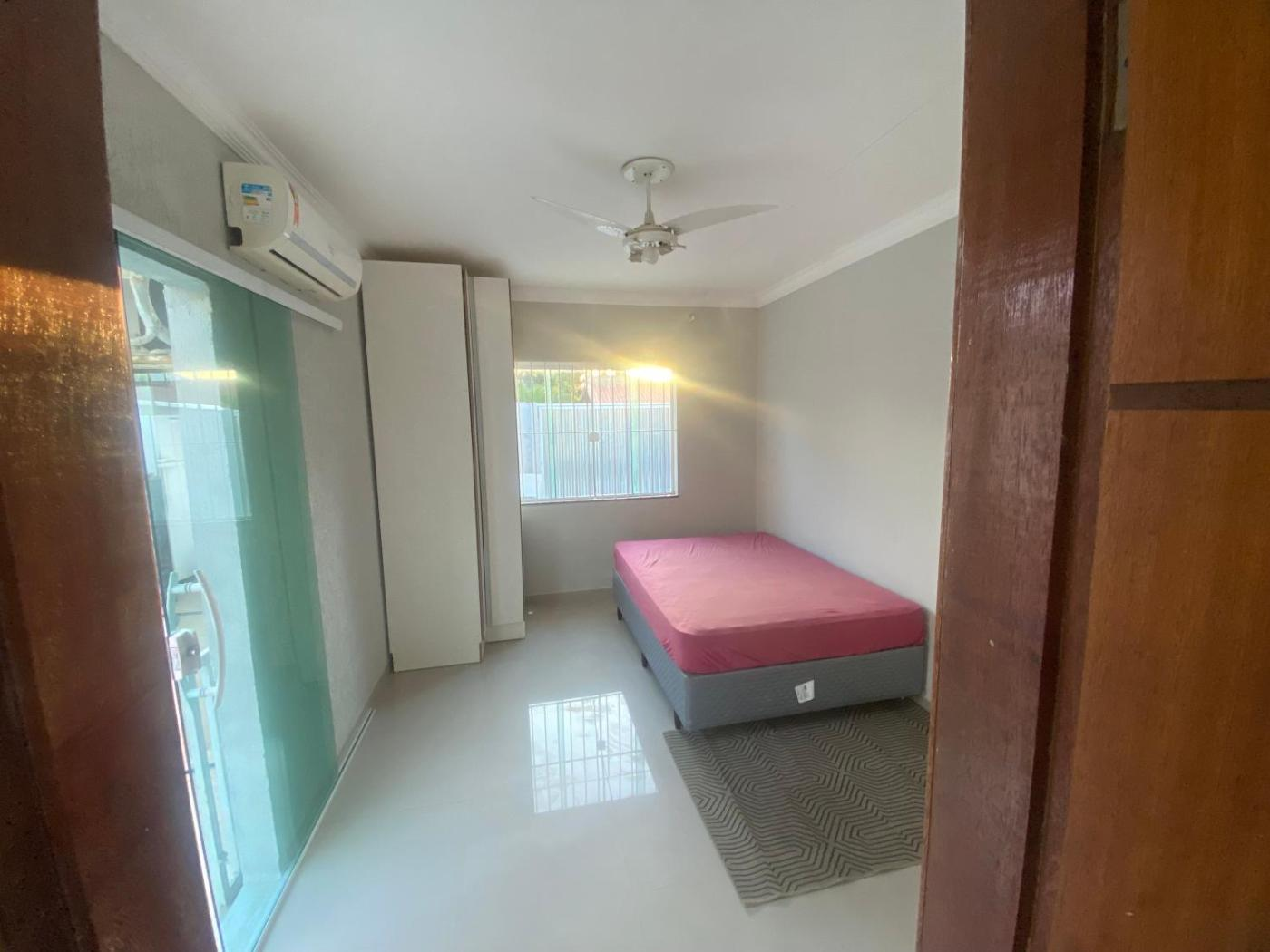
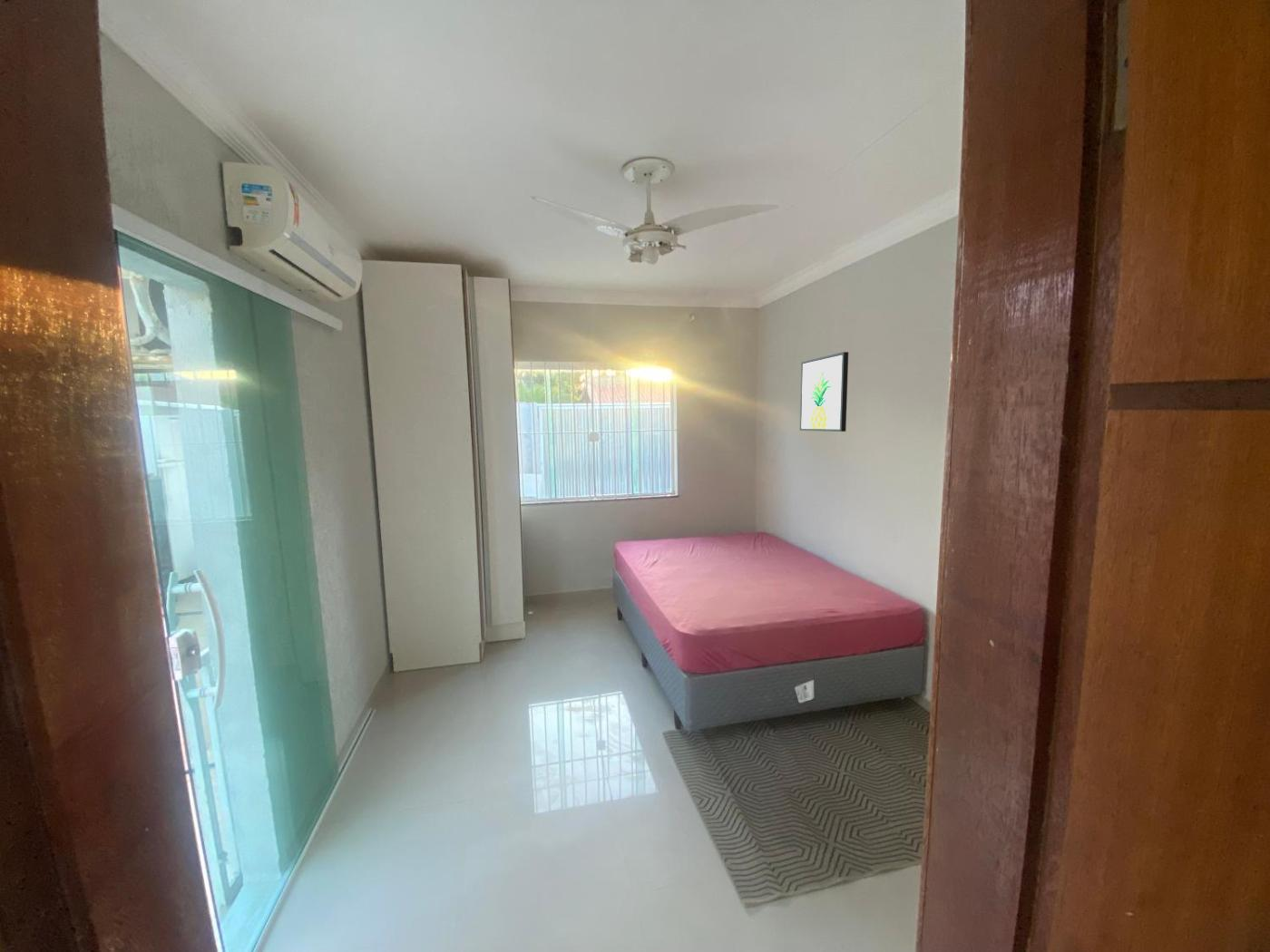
+ wall art [799,351,849,432]
